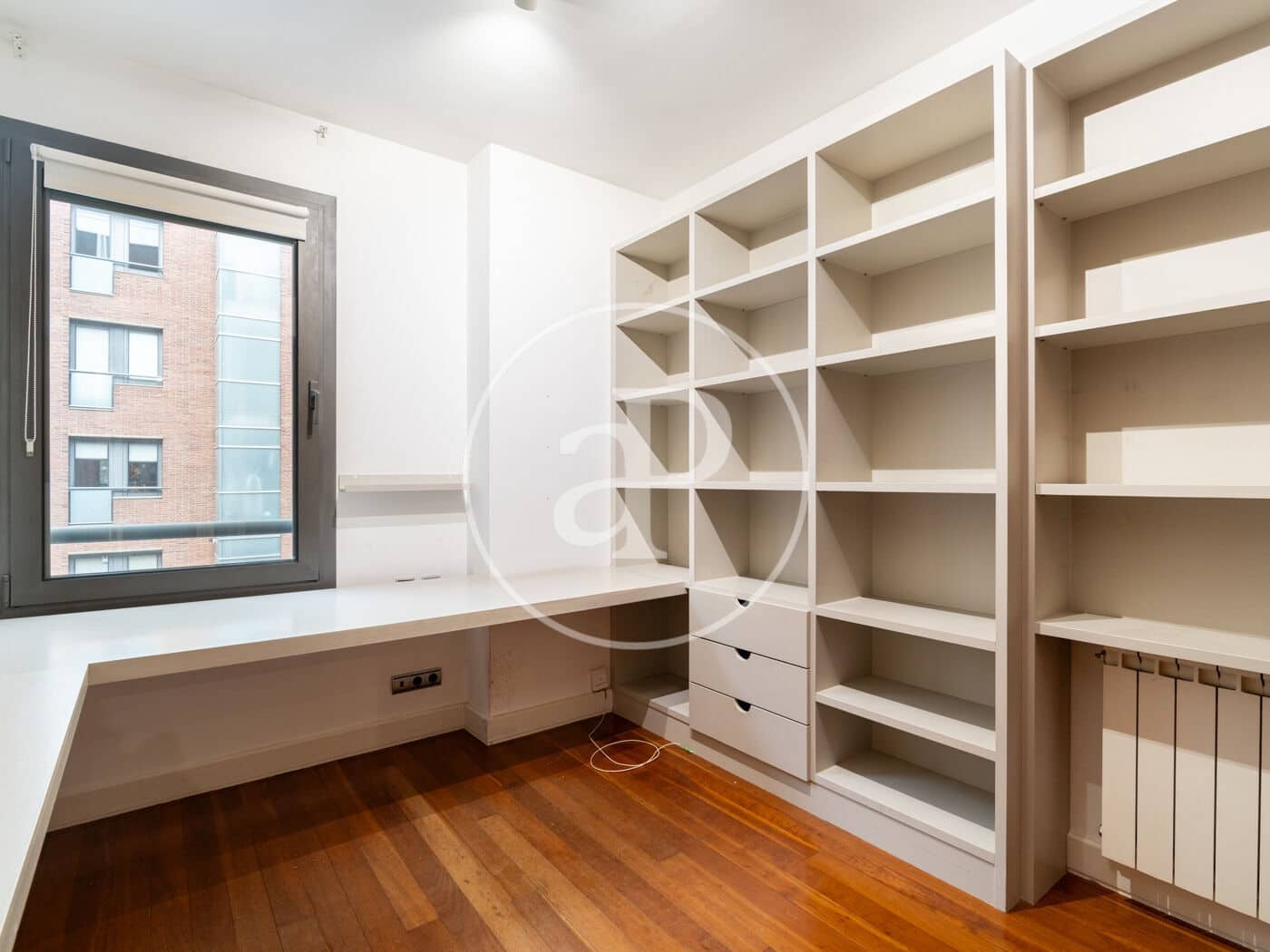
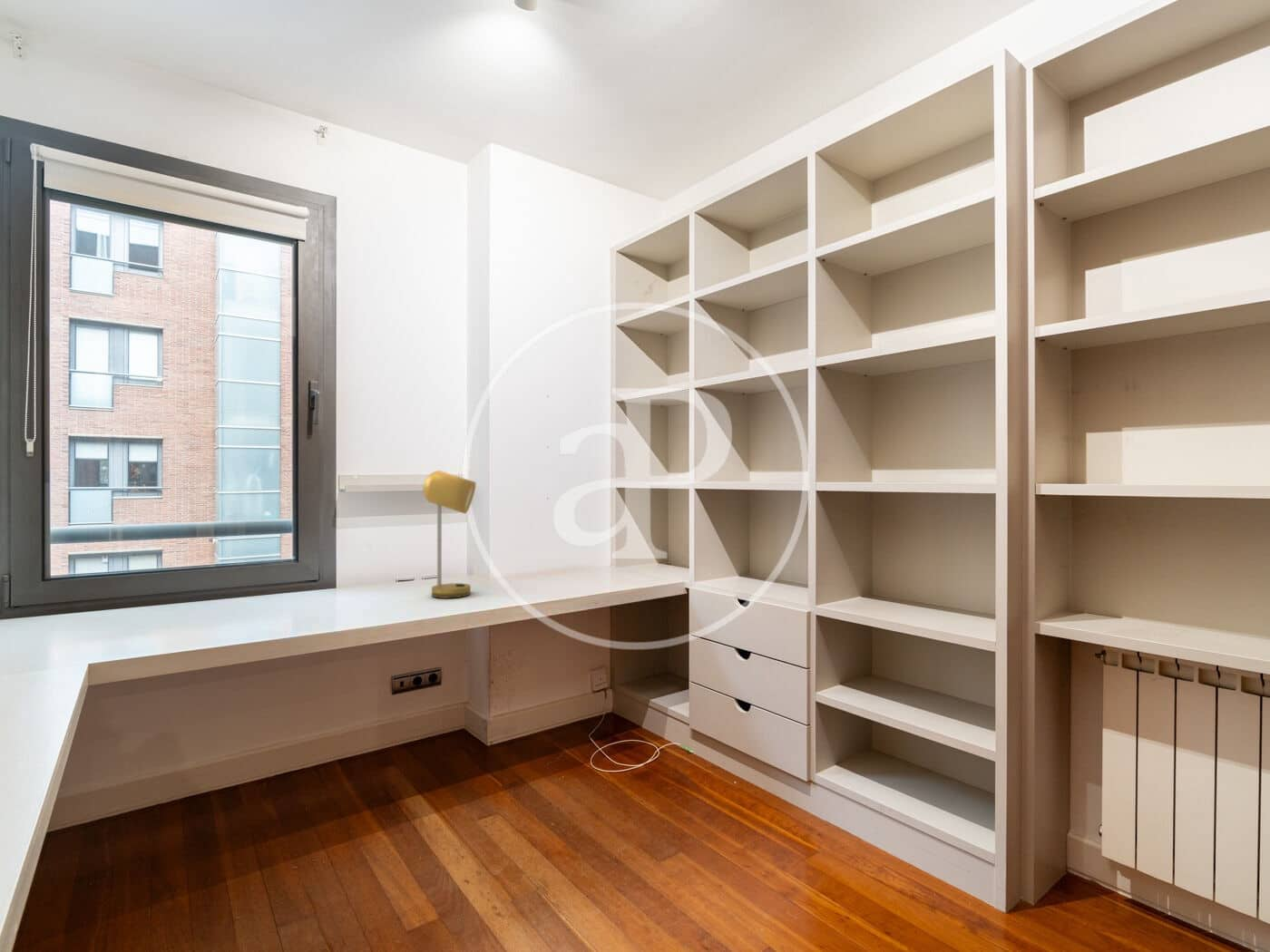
+ desk lamp [422,470,476,599]
